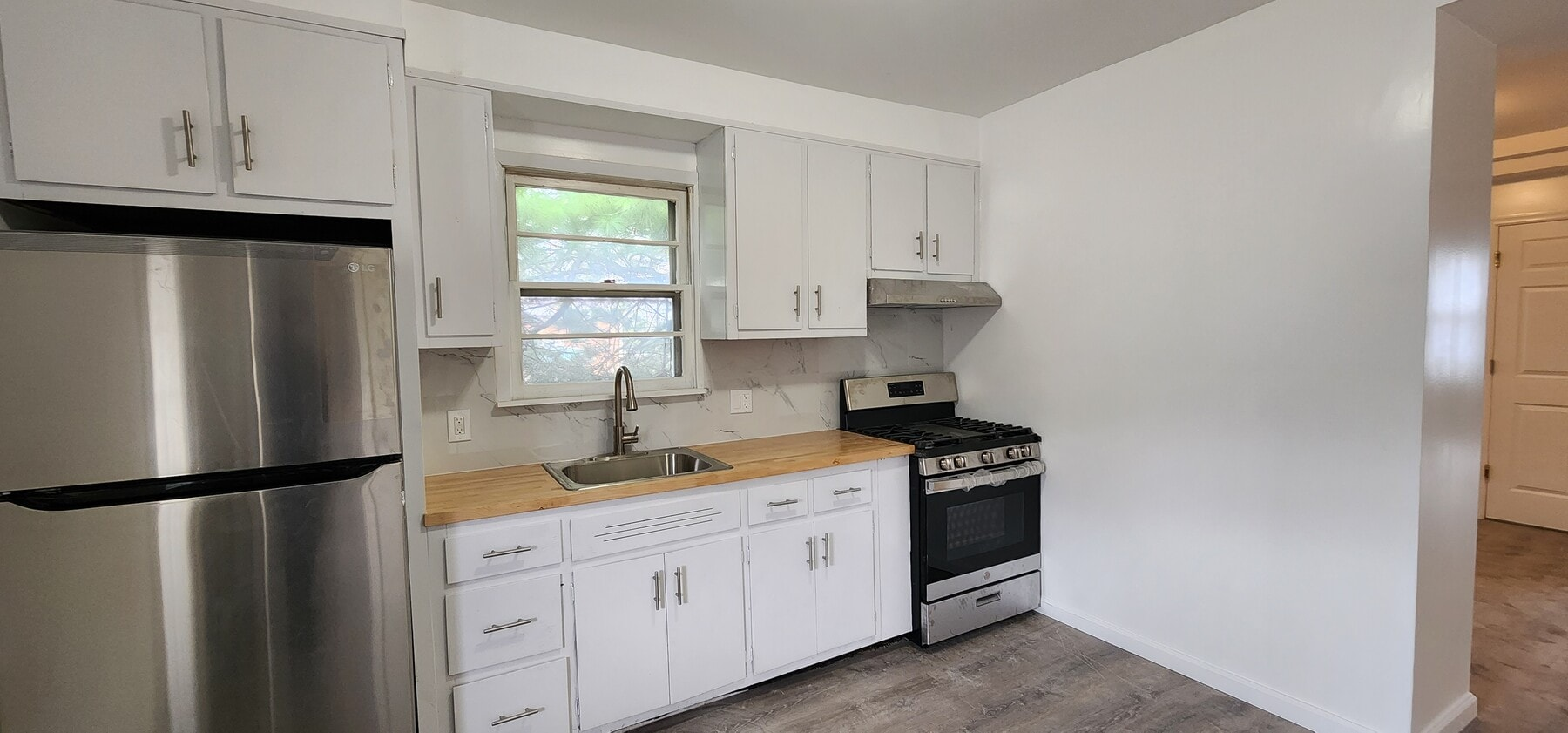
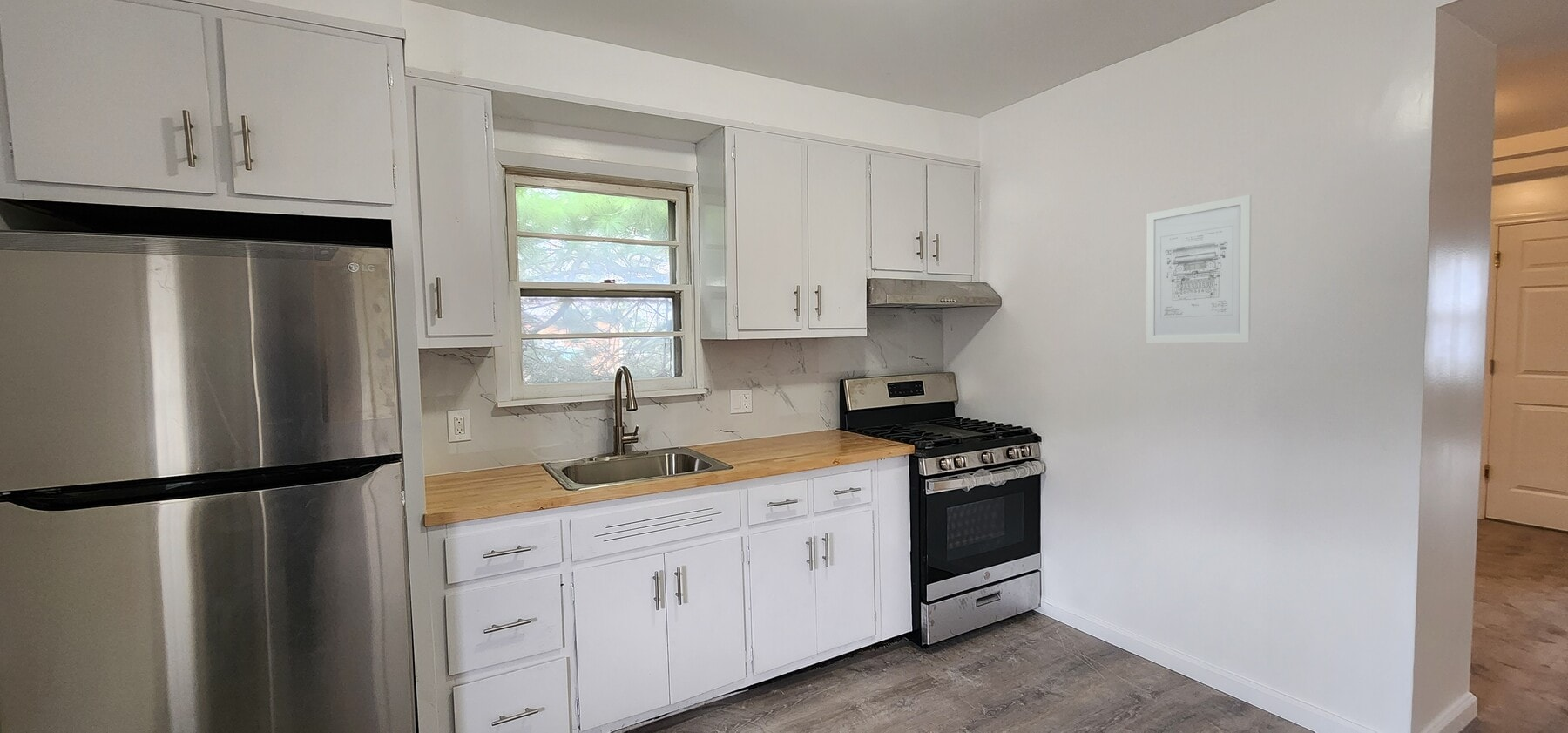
+ wall art [1146,193,1253,343]
